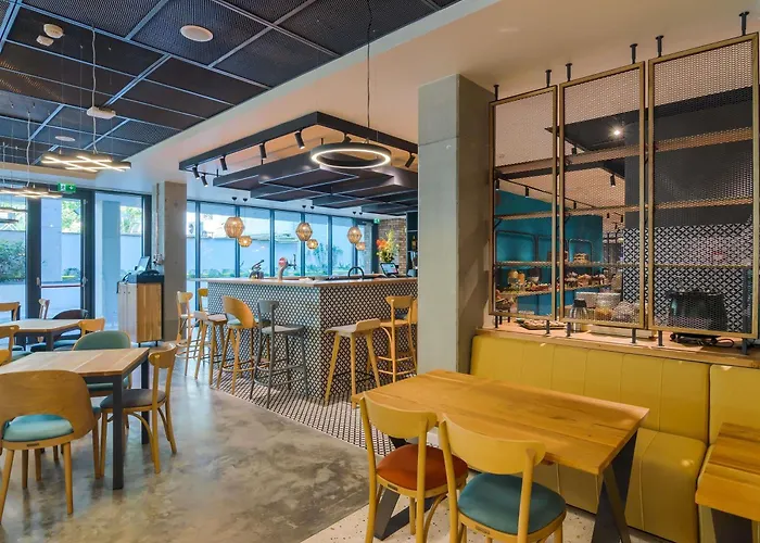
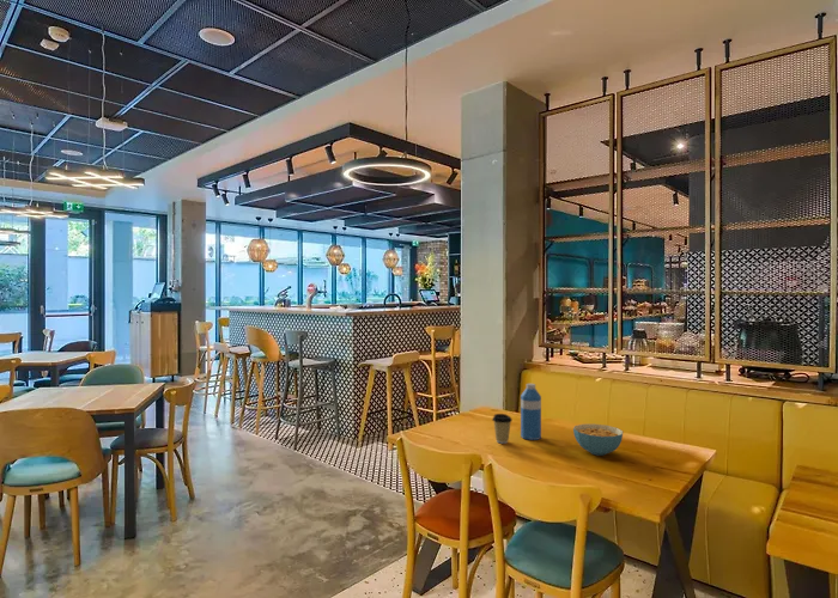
+ coffee cup [491,413,514,445]
+ water bottle [520,383,542,441]
+ cereal bowl [572,423,624,457]
